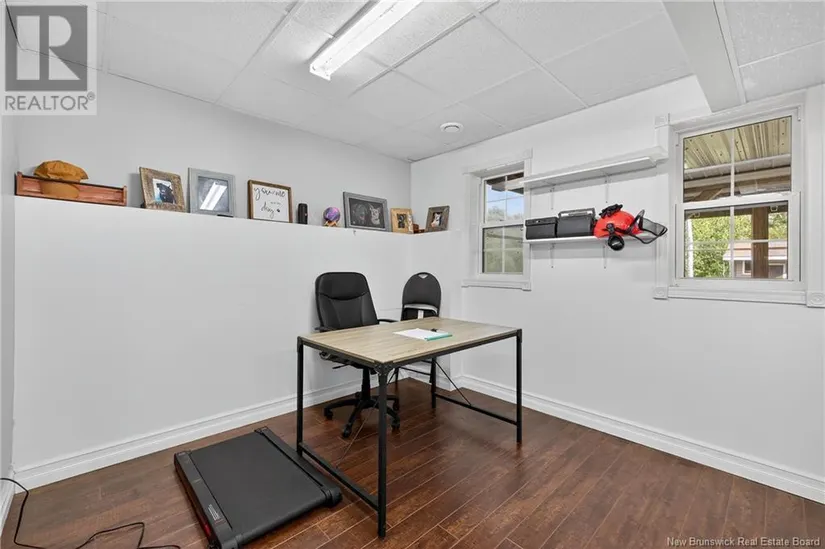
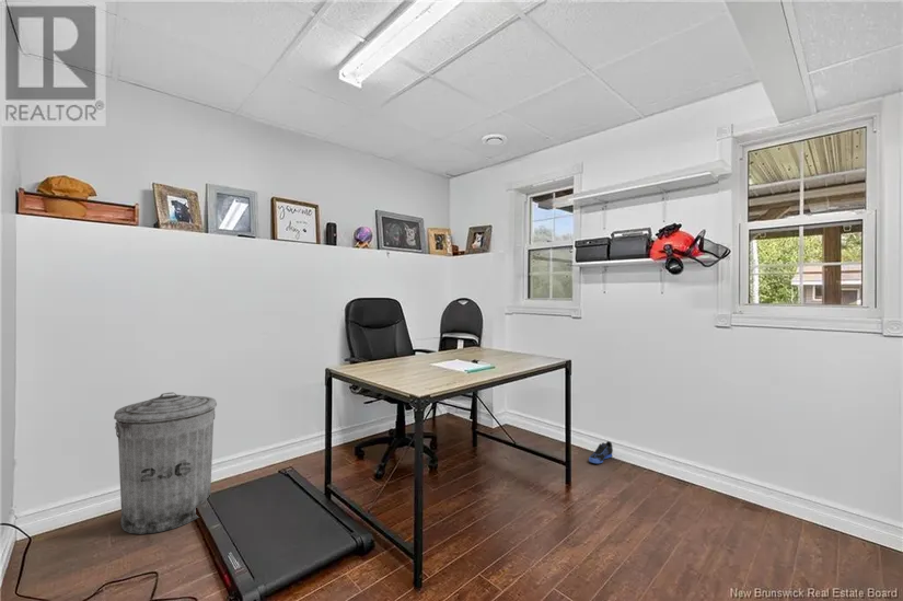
+ sneaker [588,440,614,464]
+ trash can [113,391,218,535]
